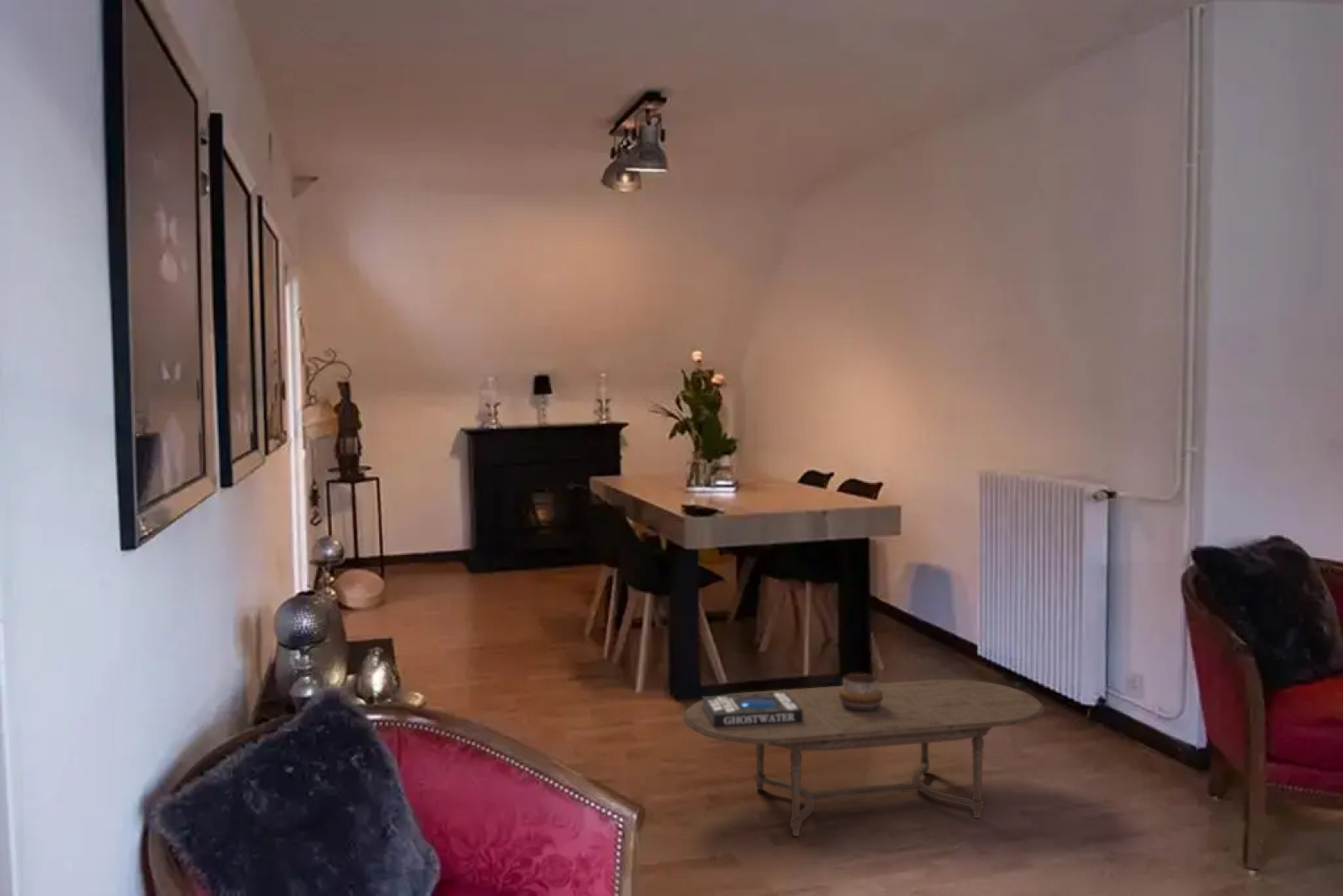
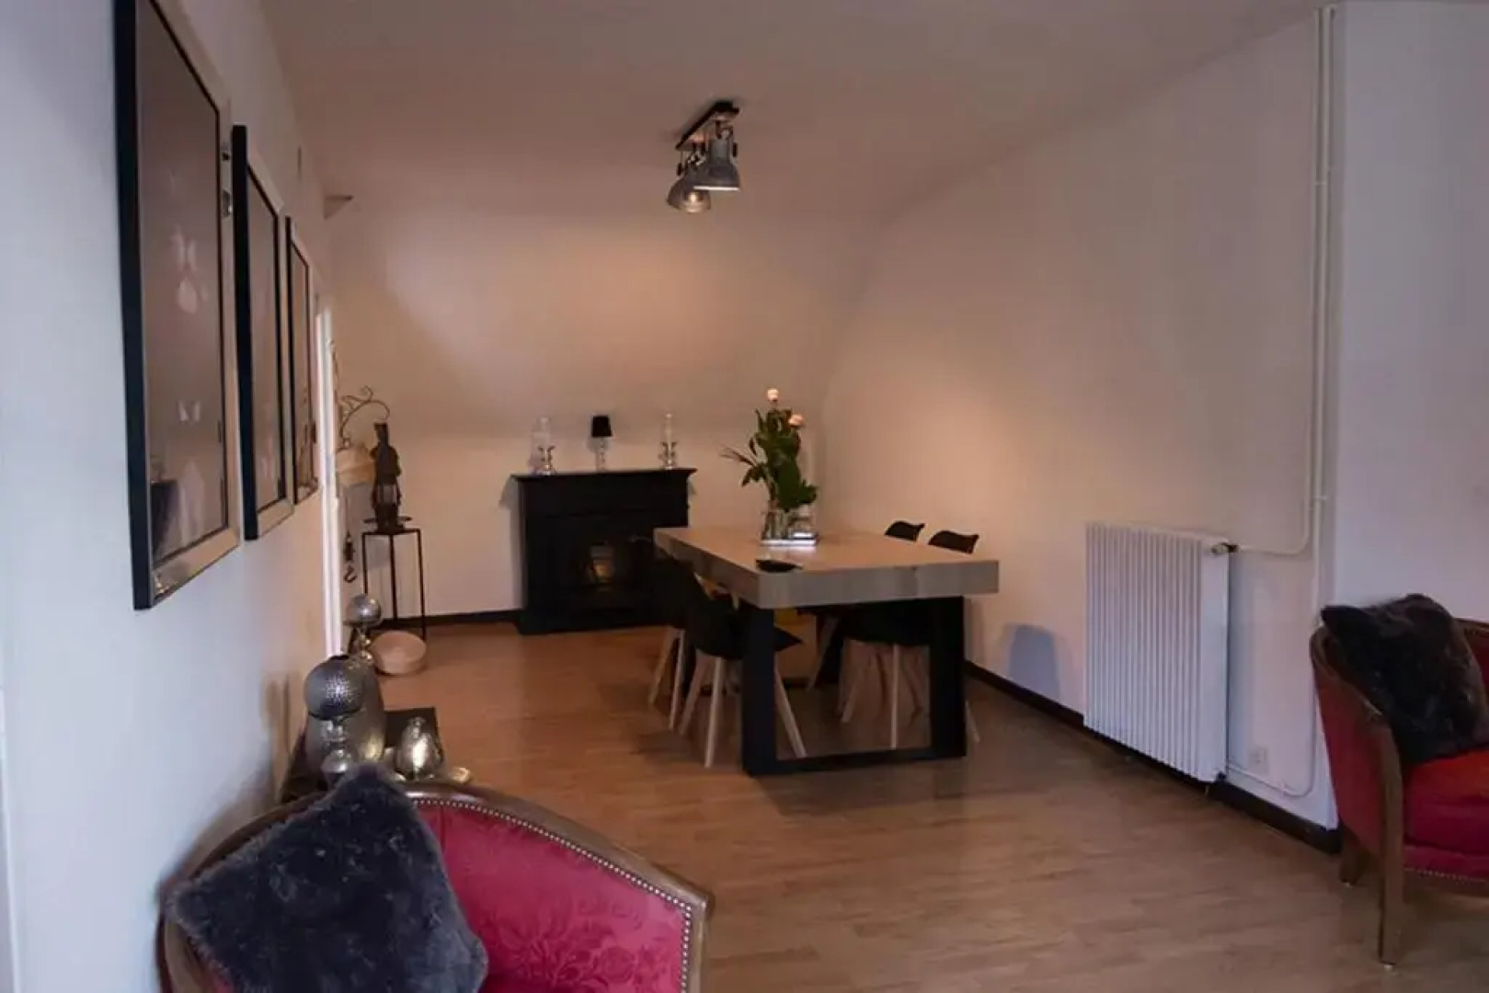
- coffee table [683,679,1045,837]
- book [701,692,803,728]
- decorative bowl [839,673,883,711]
